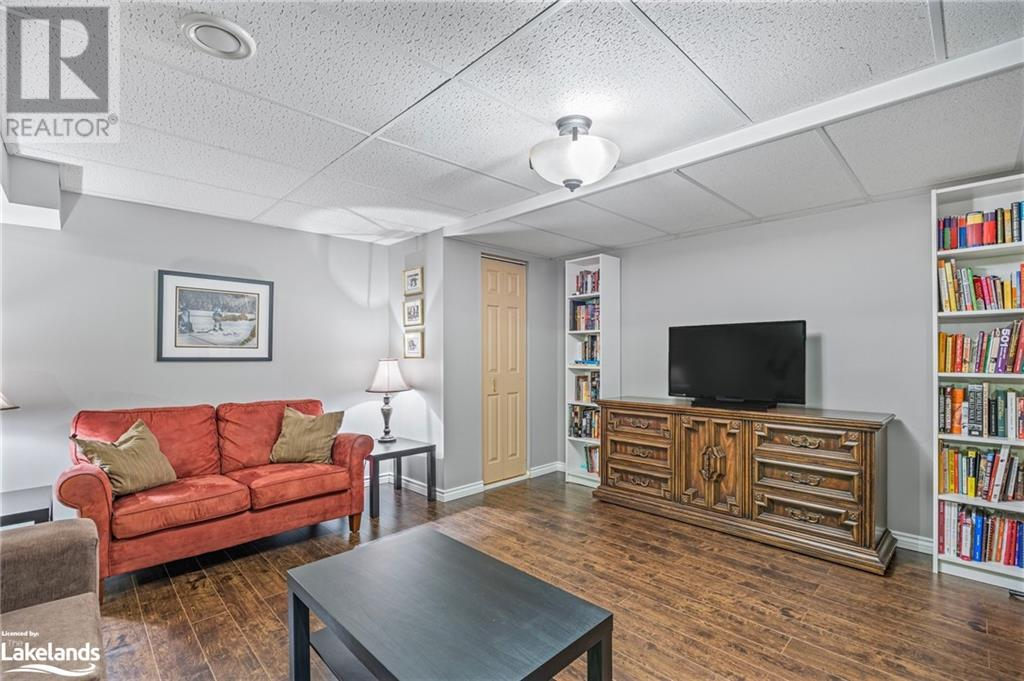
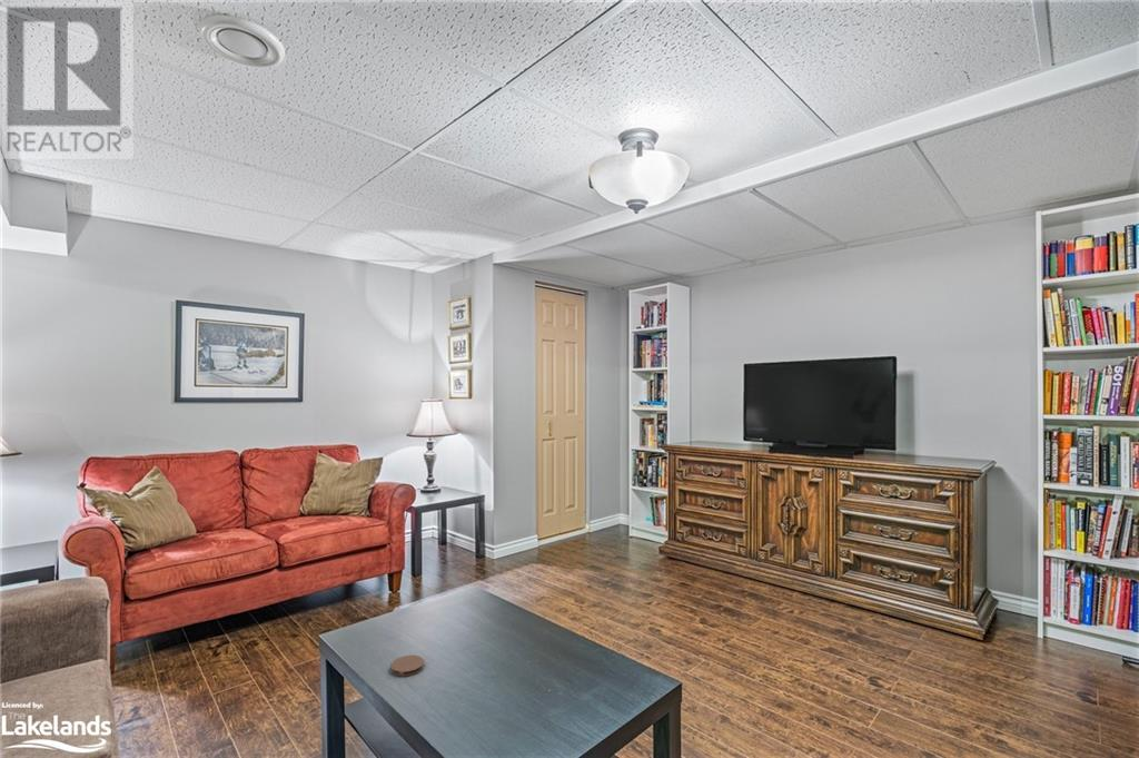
+ coaster [390,654,425,677]
